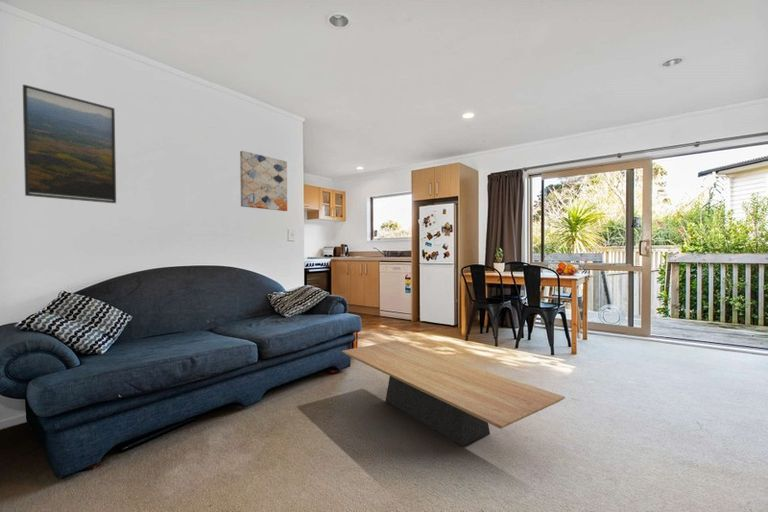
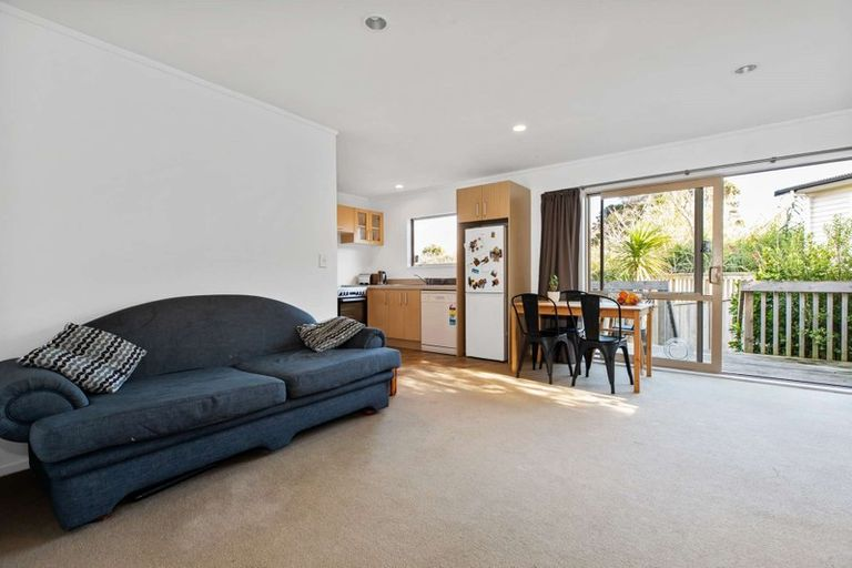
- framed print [22,83,117,204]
- coffee table [341,340,566,447]
- wall art [239,150,288,212]
